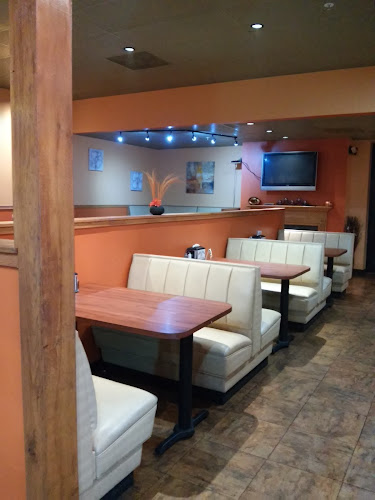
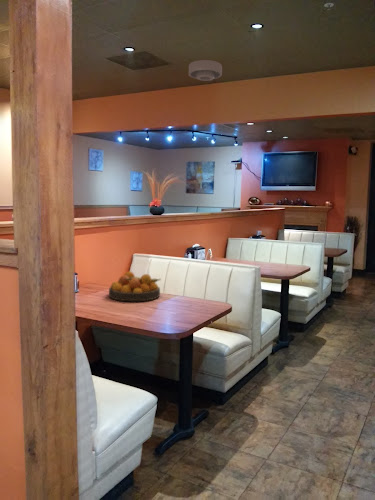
+ ceiling light [188,59,223,82]
+ fruit bowl [108,271,162,302]
